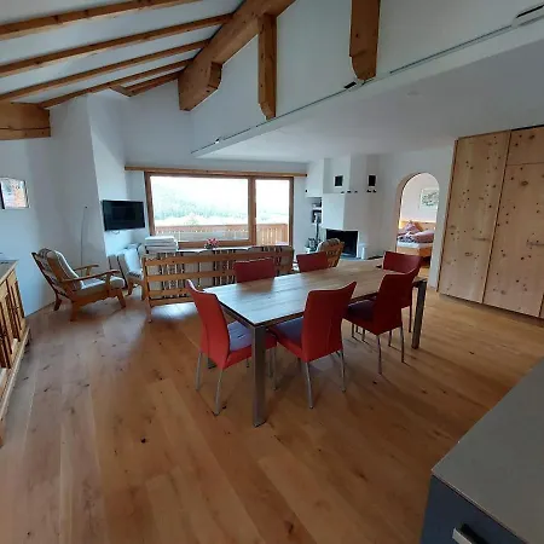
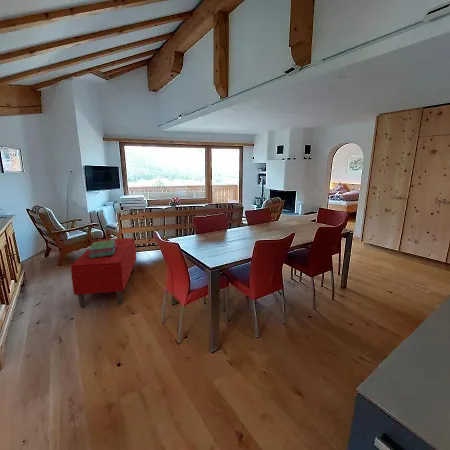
+ bench [70,237,137,308]
+ stack of books [89,240,116,258]
